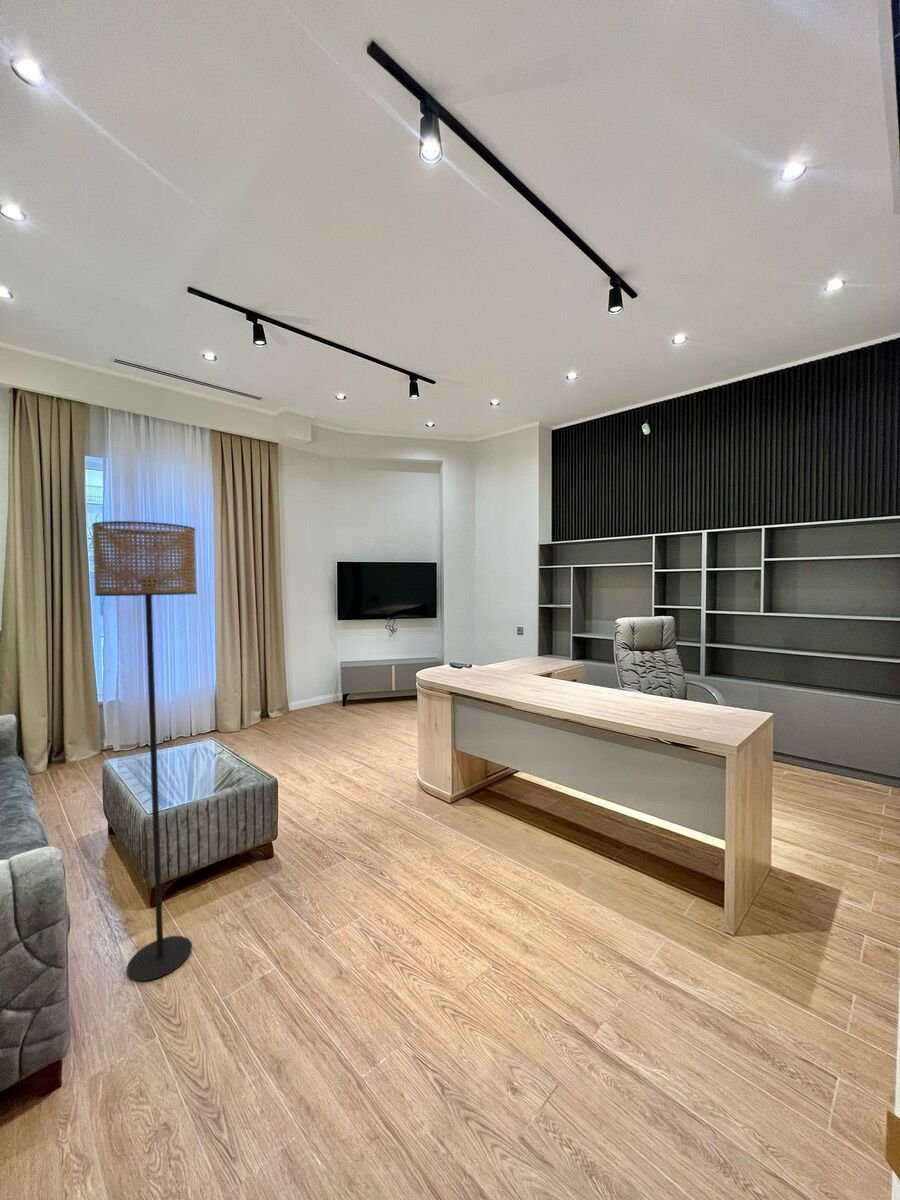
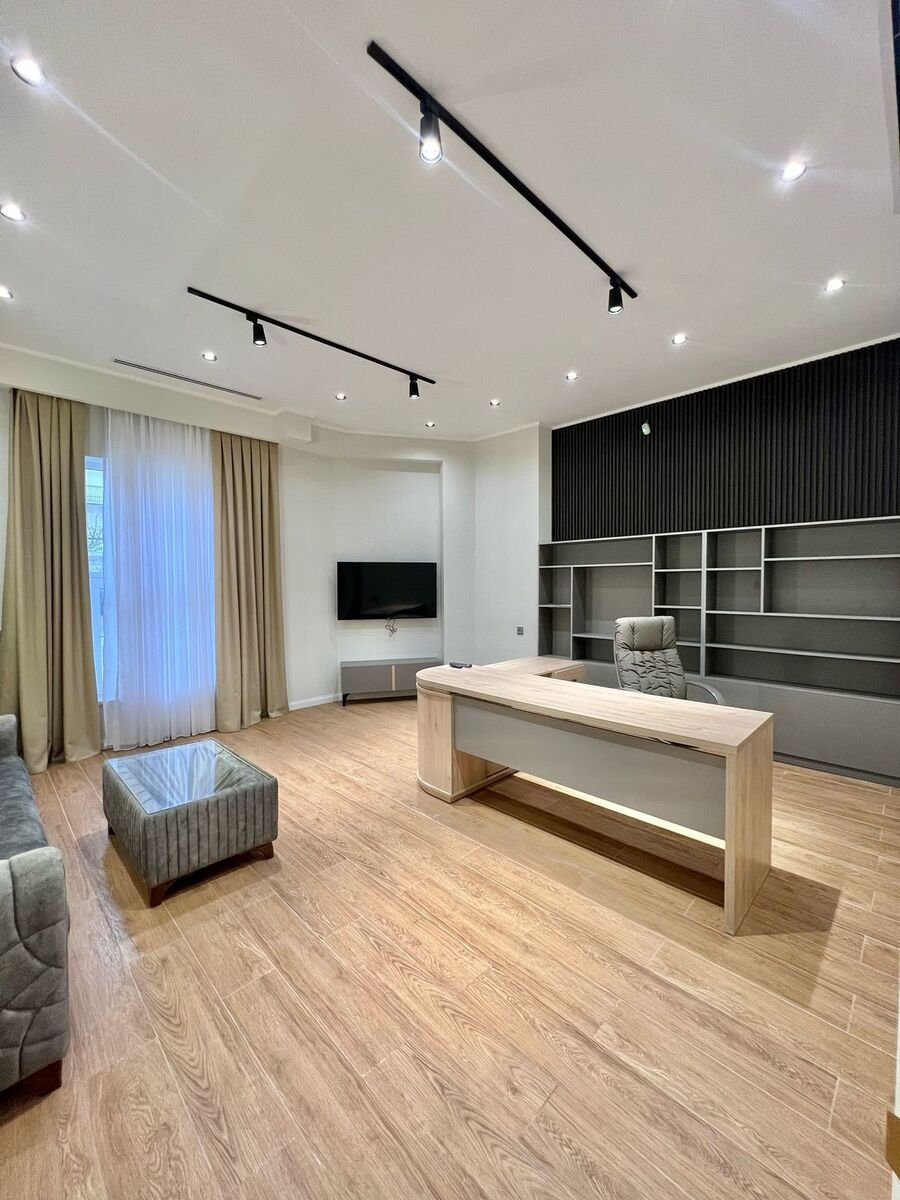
- floor lamp [91,520,198,982]
